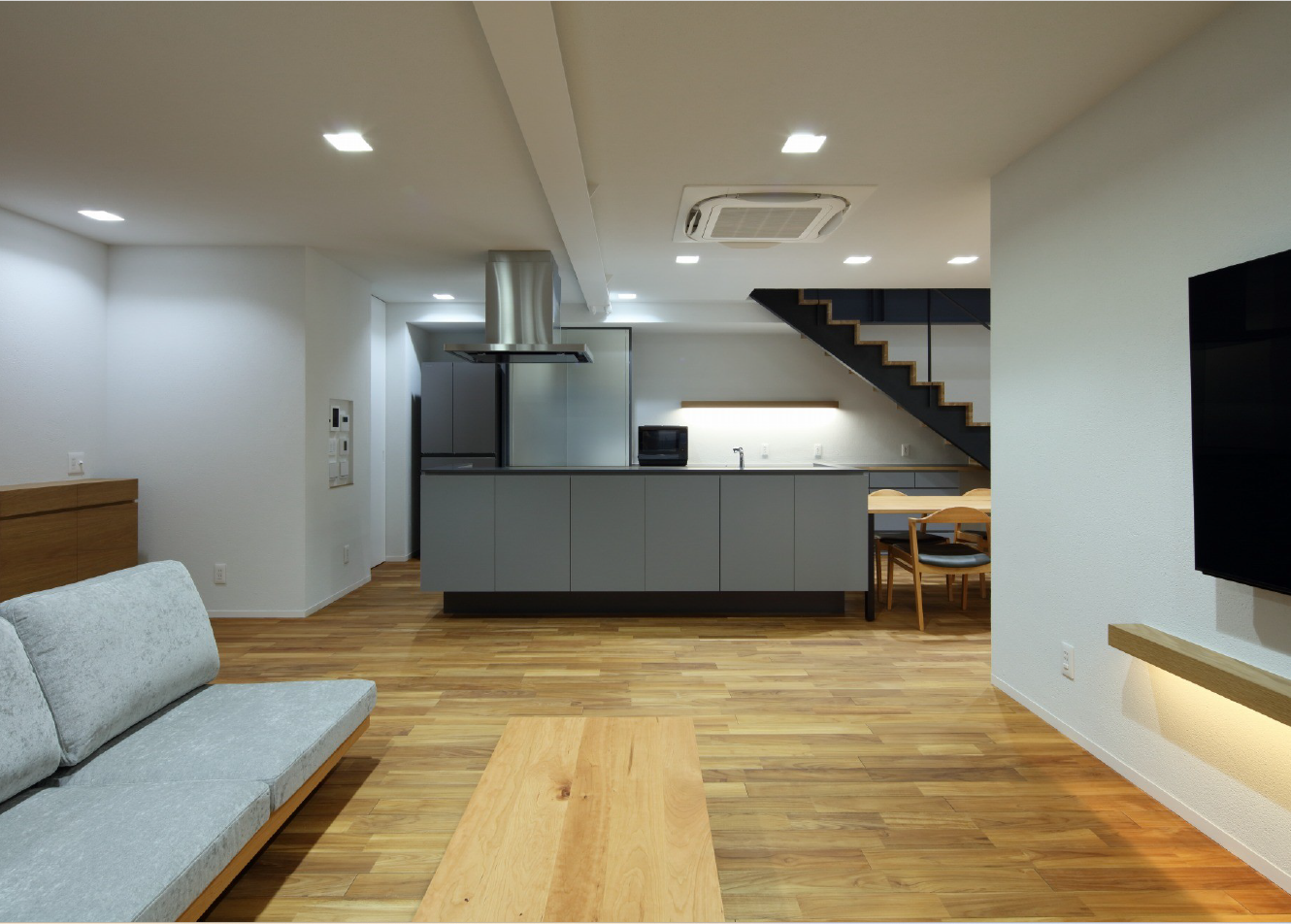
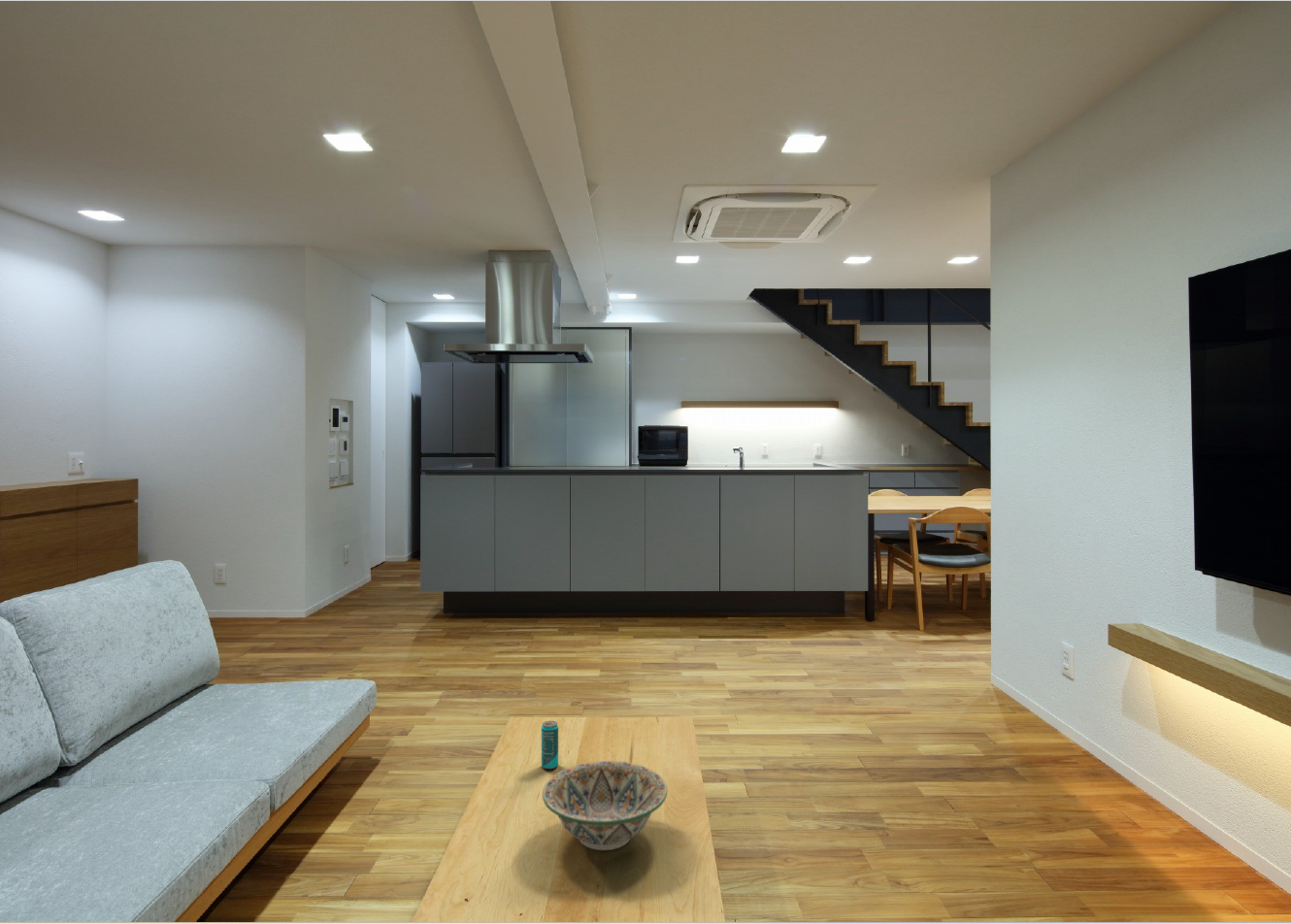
+ beverage can [541,720,559,770]
+ decorative bowl [542,760,668,851]
